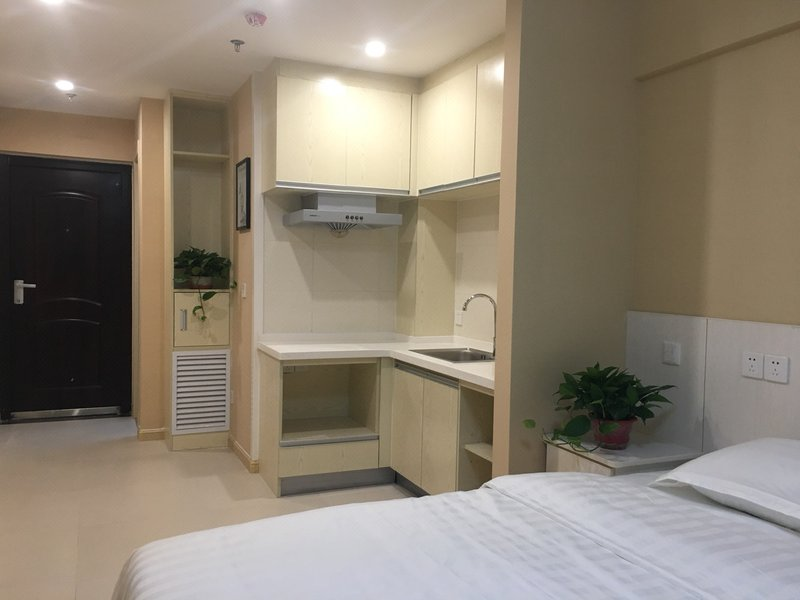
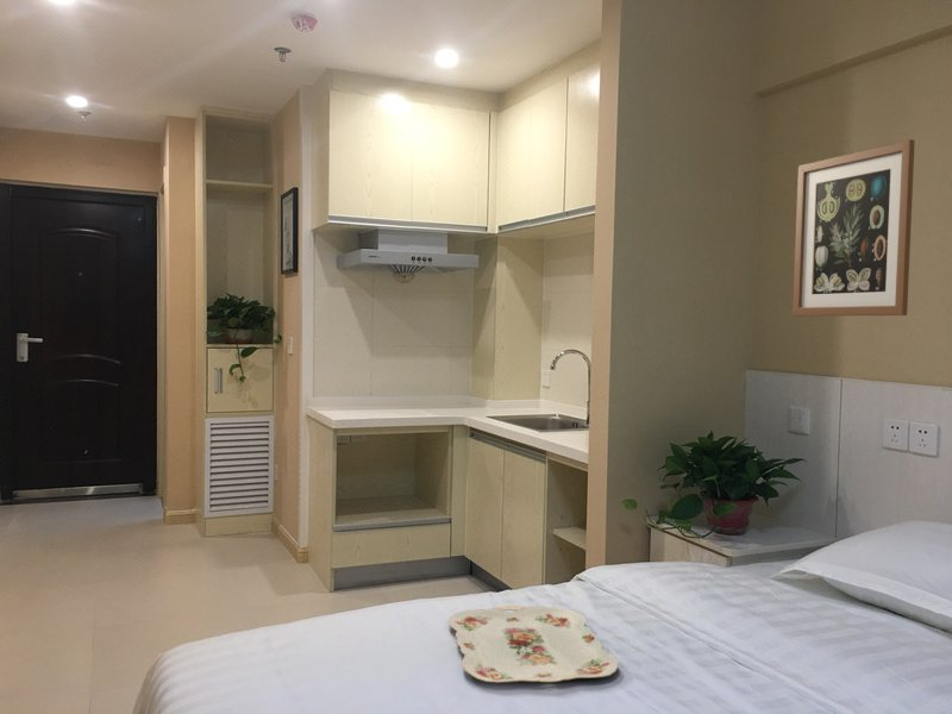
+ wall art [791,138,916,318]
+ serving tray [447,605,619,684]
